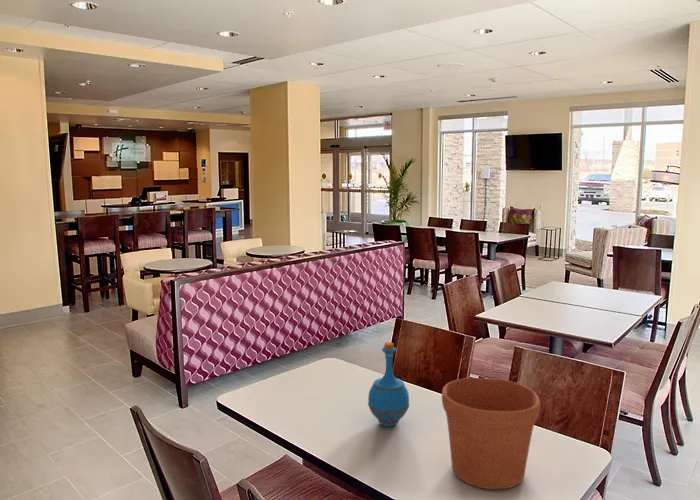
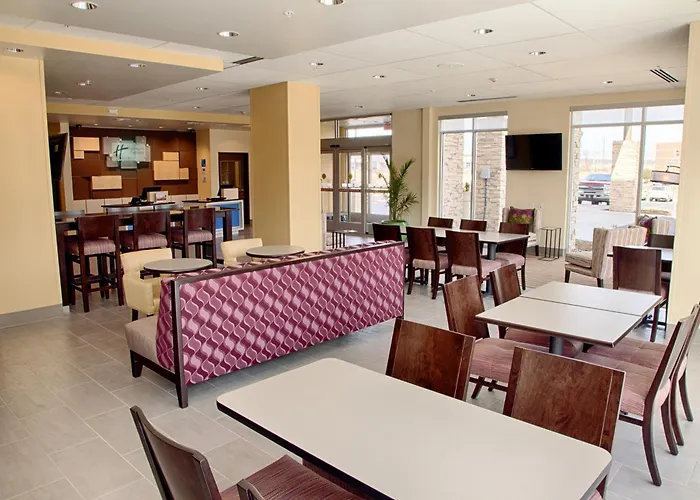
- flower pot [441,377,541,490]
- bottle [367,341,410,427]
